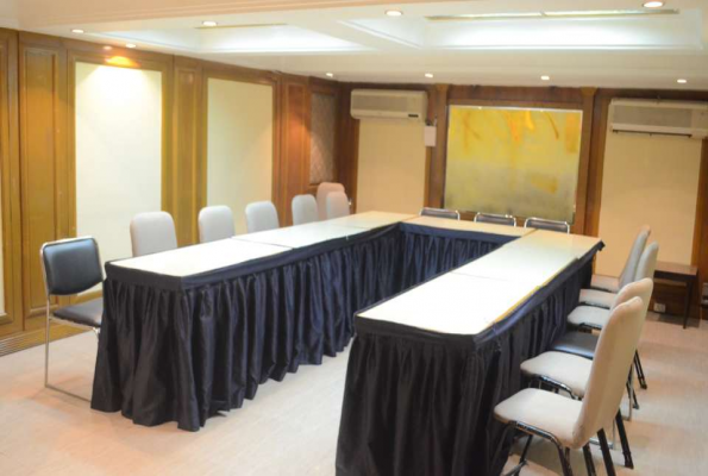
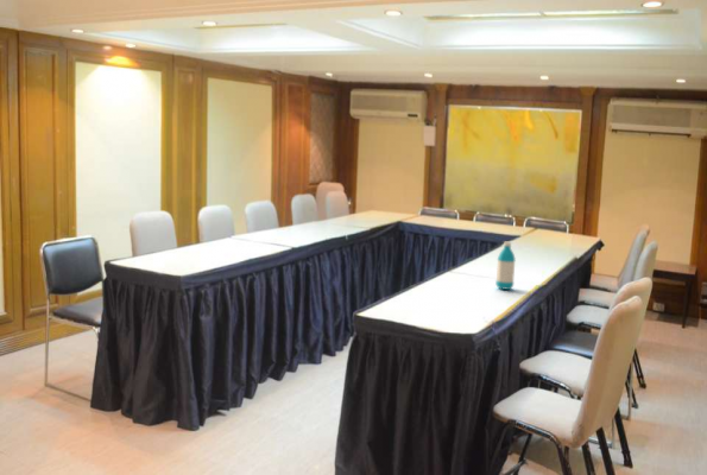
+ water bottle [494,241,517,291]
